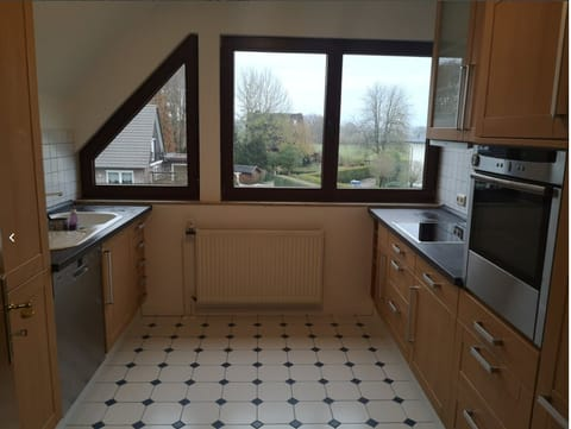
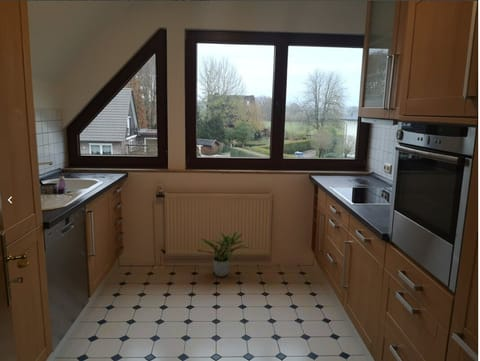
+ potted plant [196,231,253,278]
